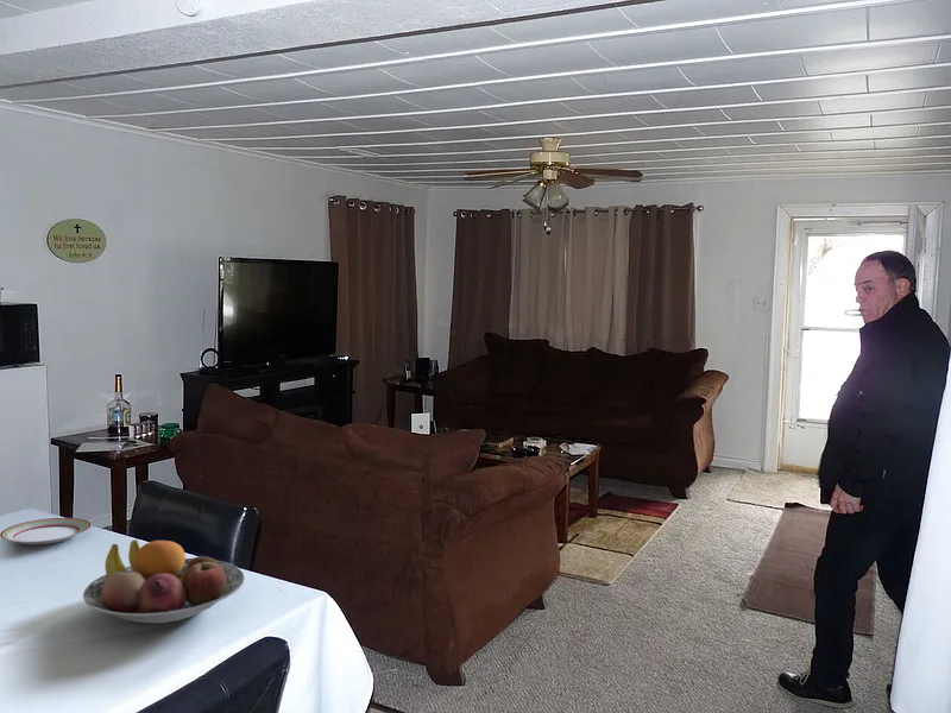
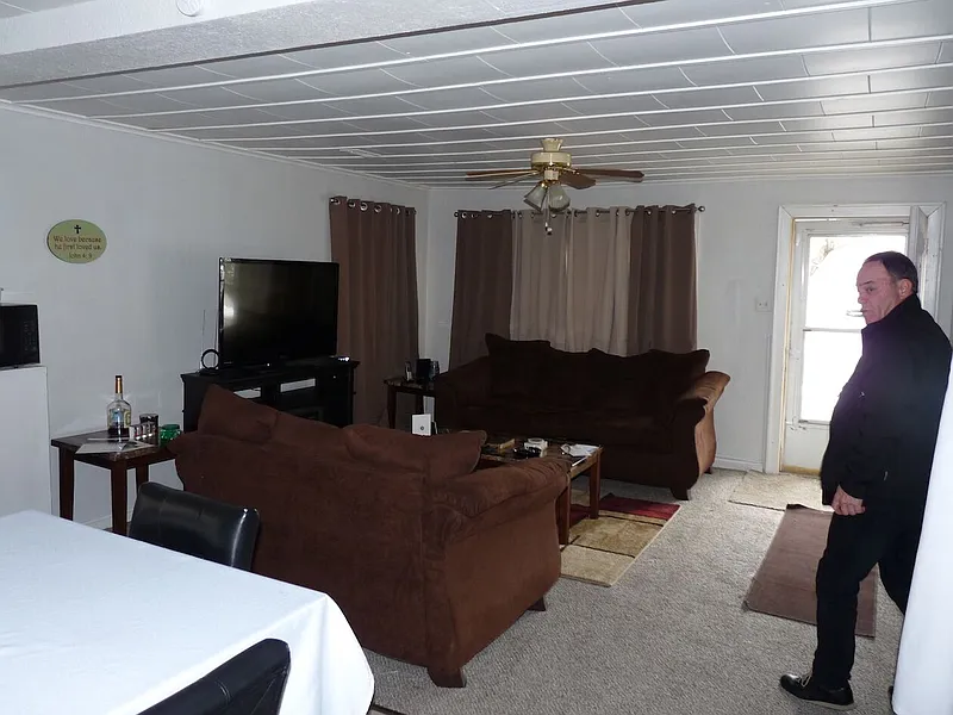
- fruit bowl [82,538,246,625]
- plate [0,517,93,545]
